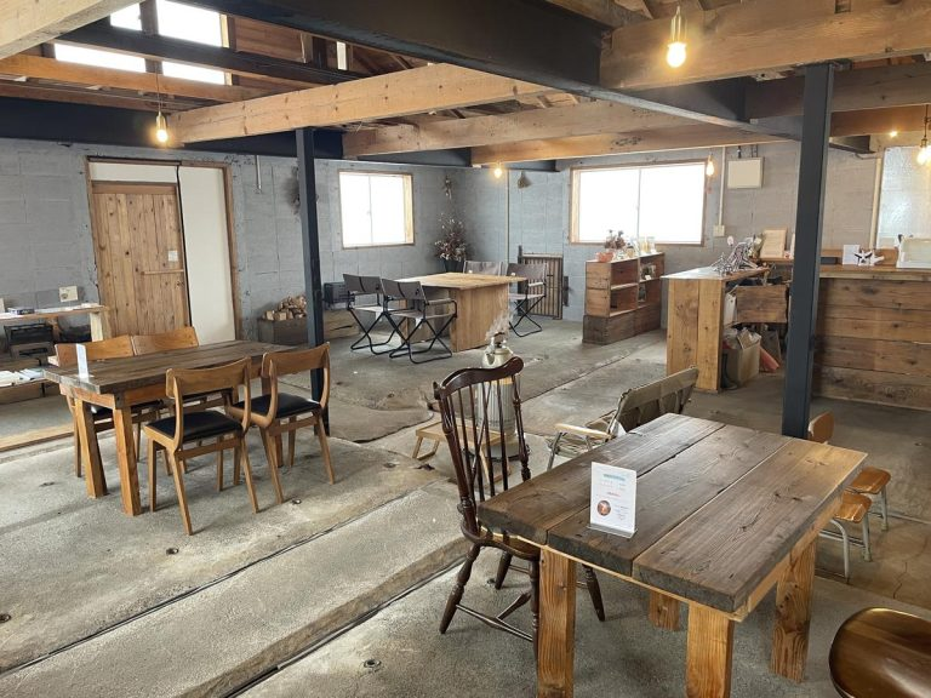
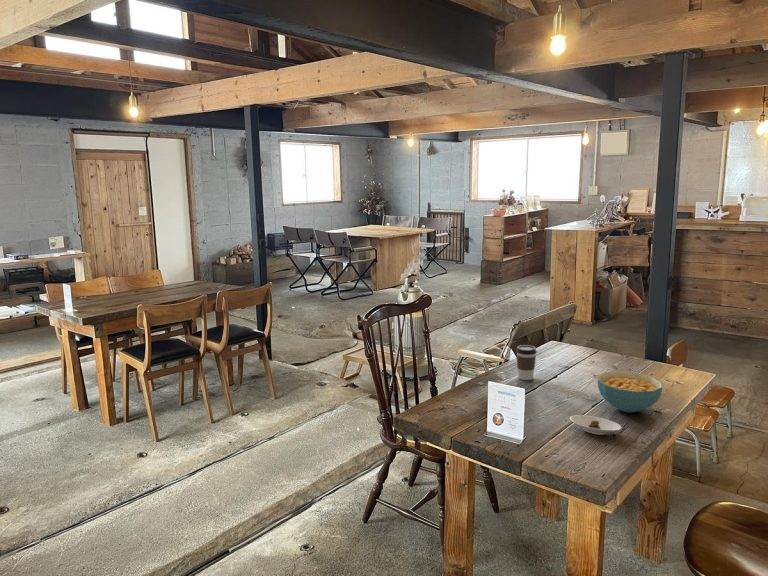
+ coffee cup [515,344,538,381]
+ saucer [569,414,623,436]
+ cereal bowl [597,370,663,414]
